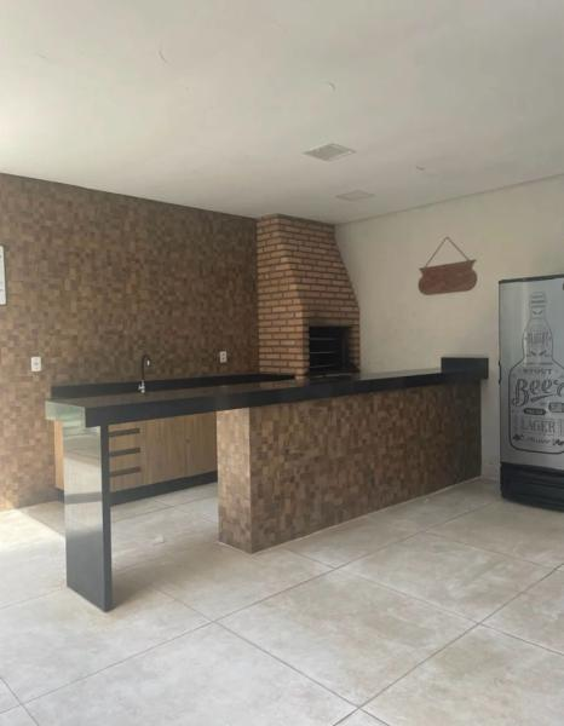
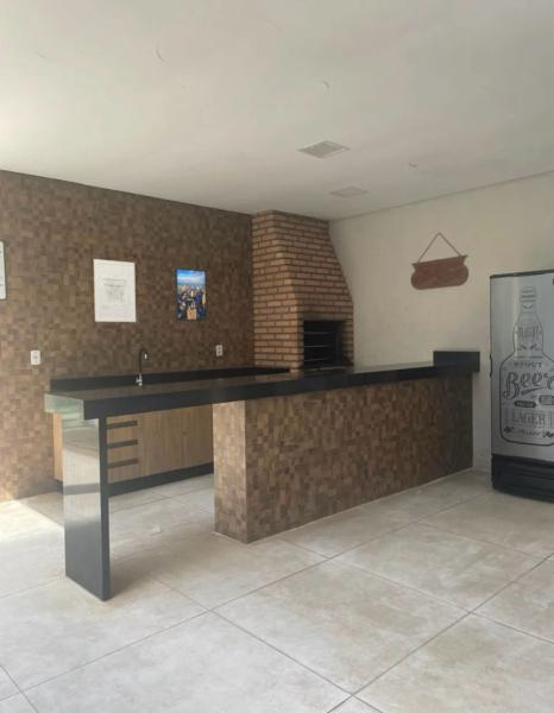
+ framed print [174,266,208,322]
+ wall art [93,258,137,323]
